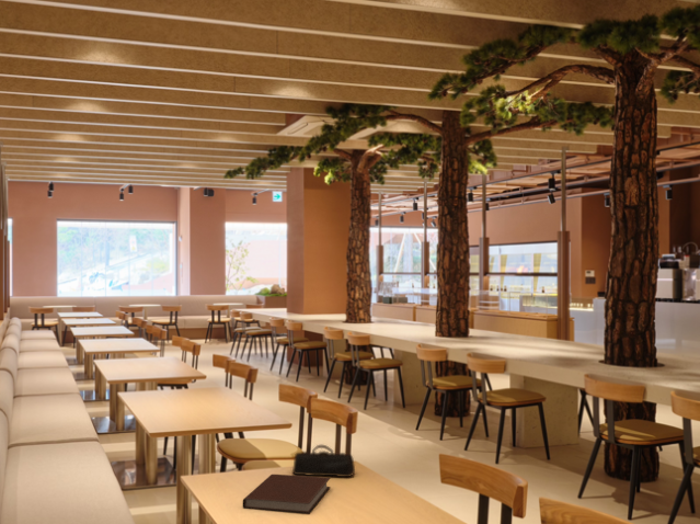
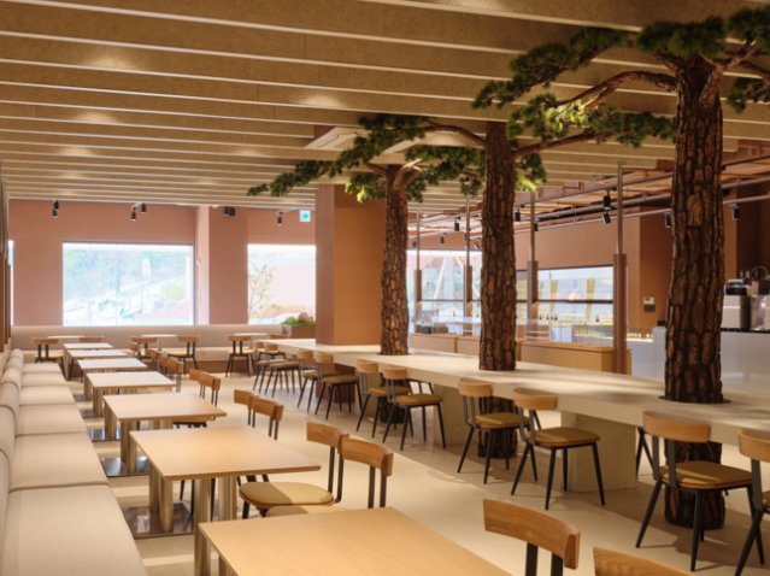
- pencil case [291,444,356,478]
- notebook [242,474,331,515]
